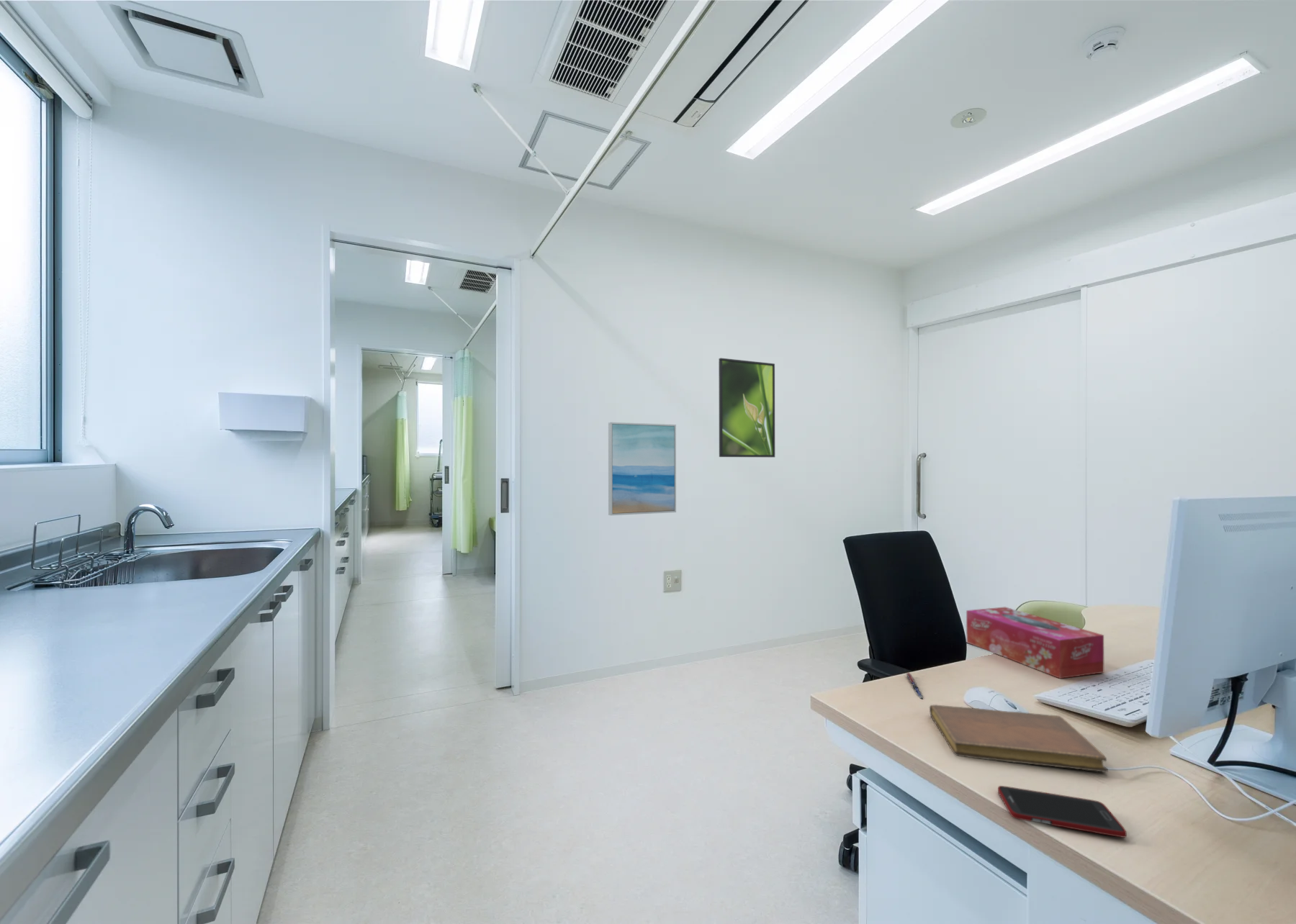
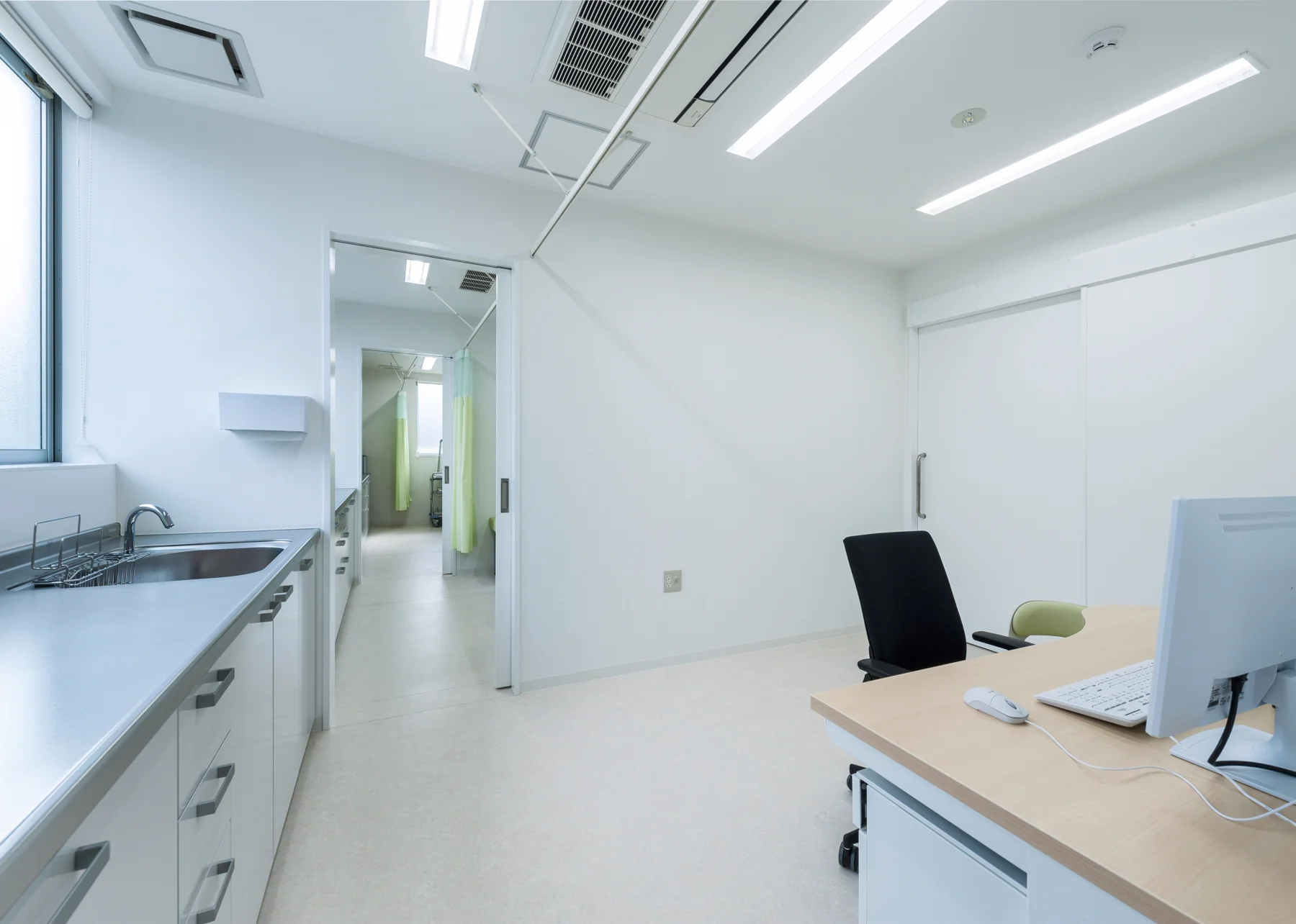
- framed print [718,358,775,458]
- wall art [608,422,677,516]
- tissue box [966,607,1104,679]
- pen [905,671,924,699]
- cell phone [997,785,1128,838]
- notebook [929,704,1109,773]
